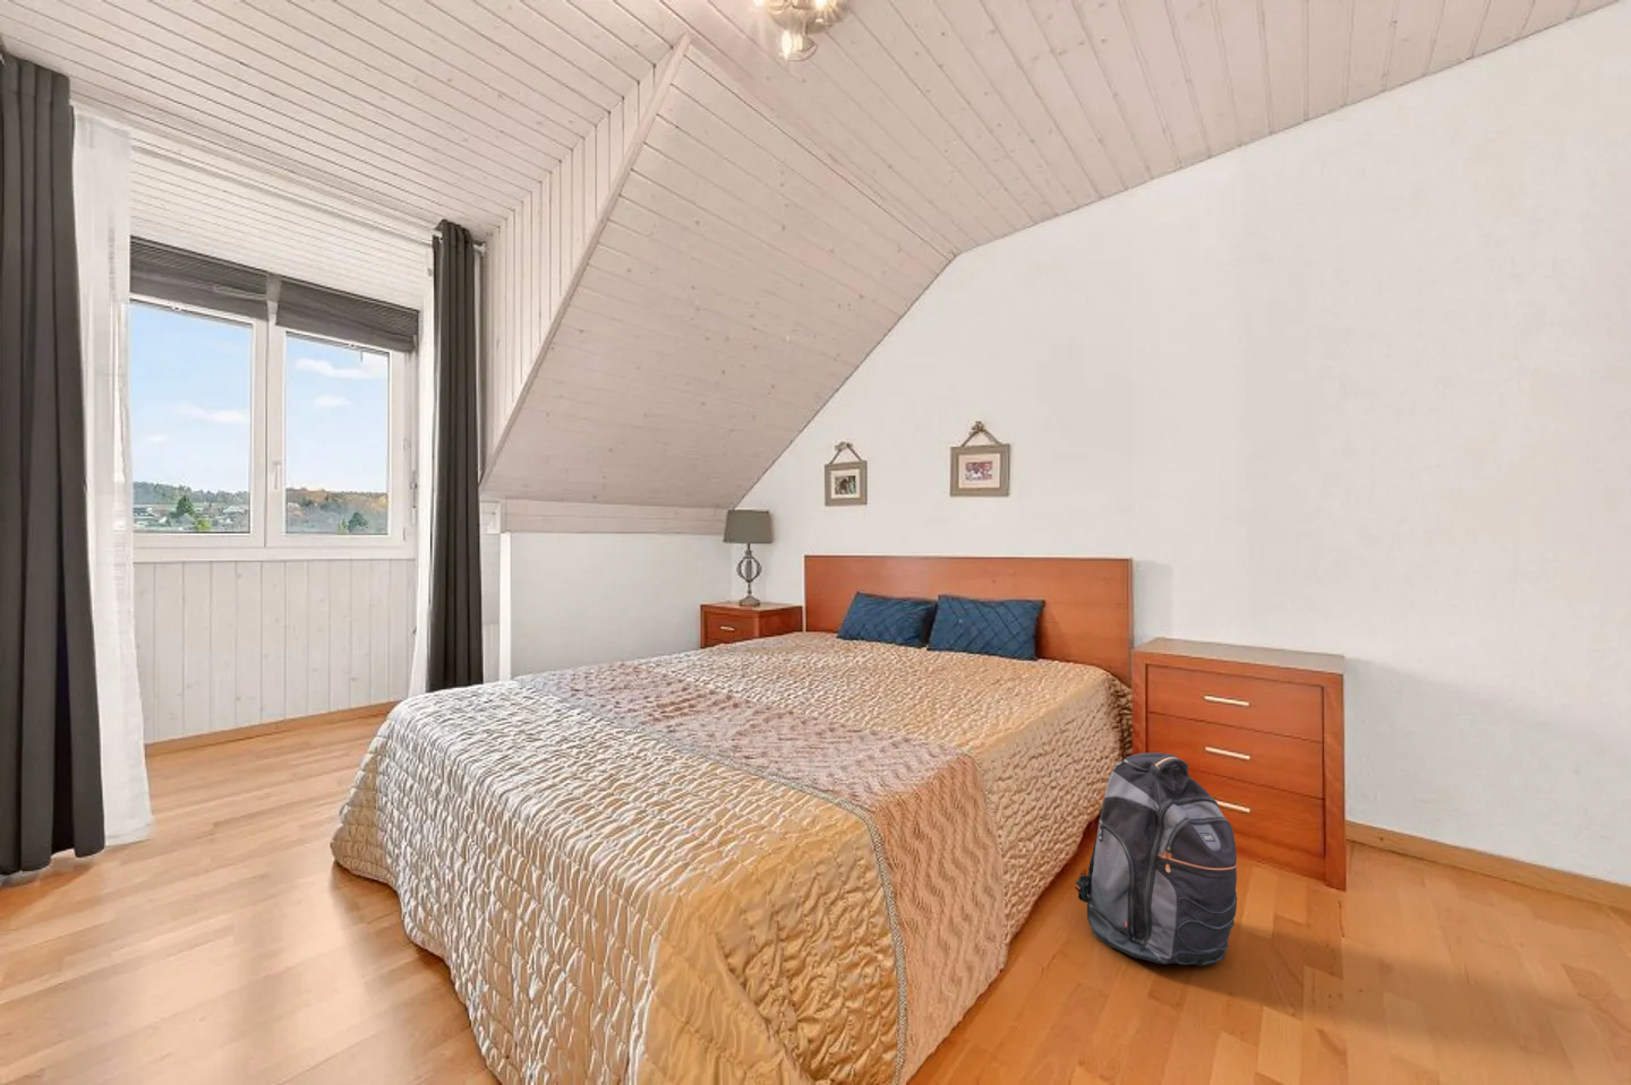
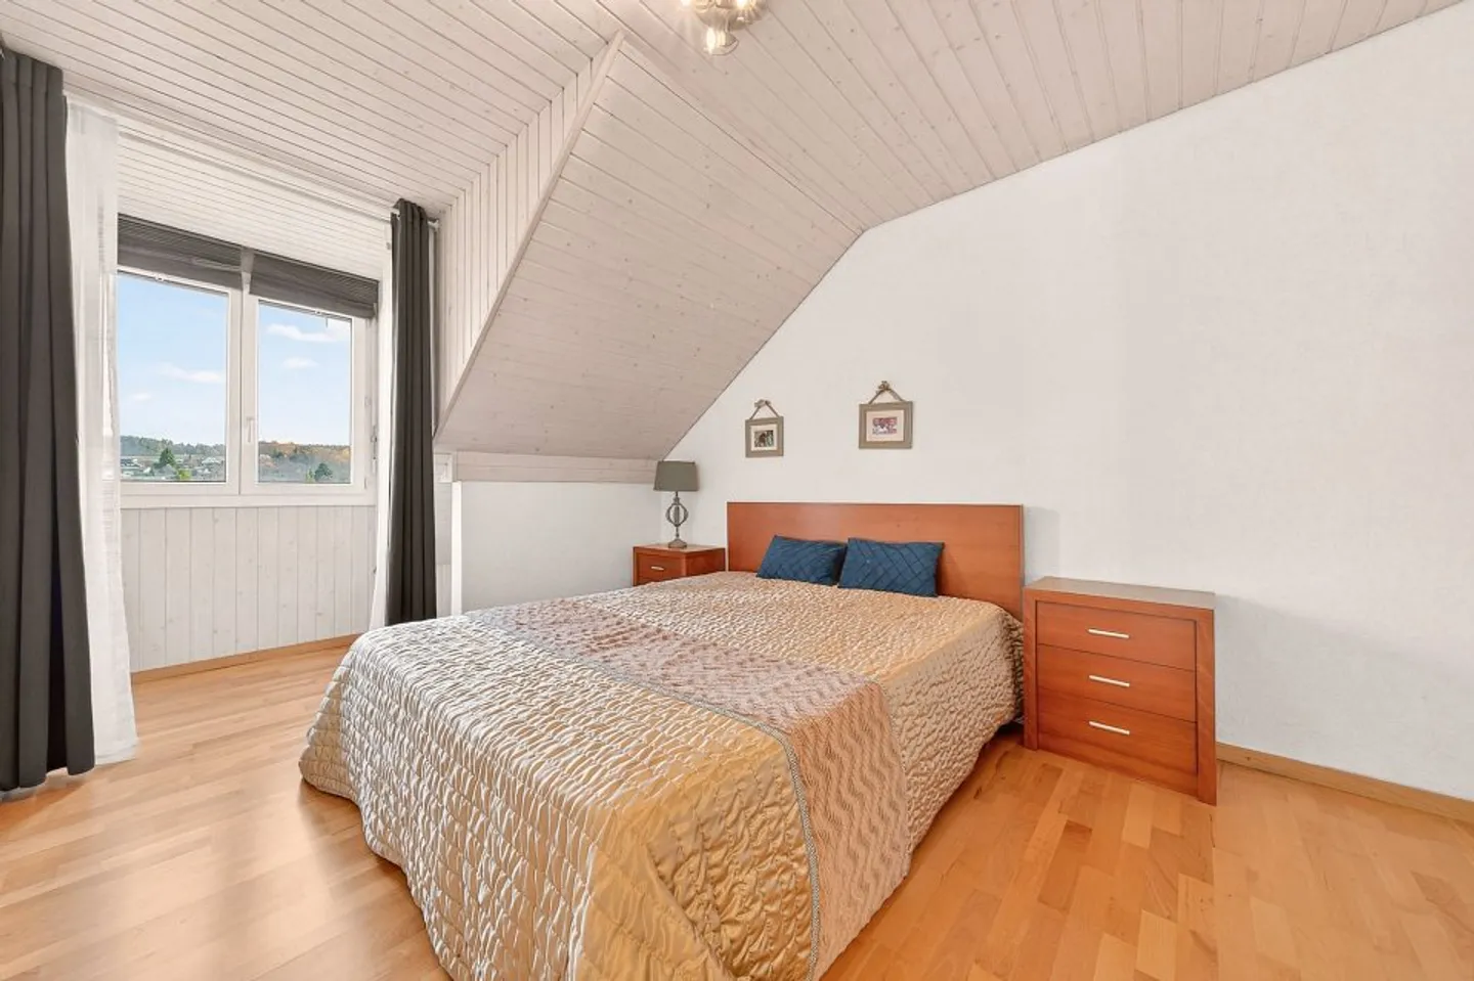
- backpack [1074,751,1238,968]
